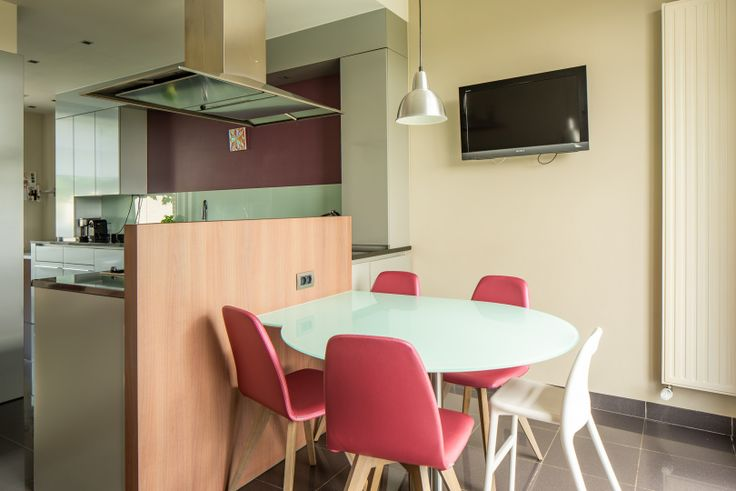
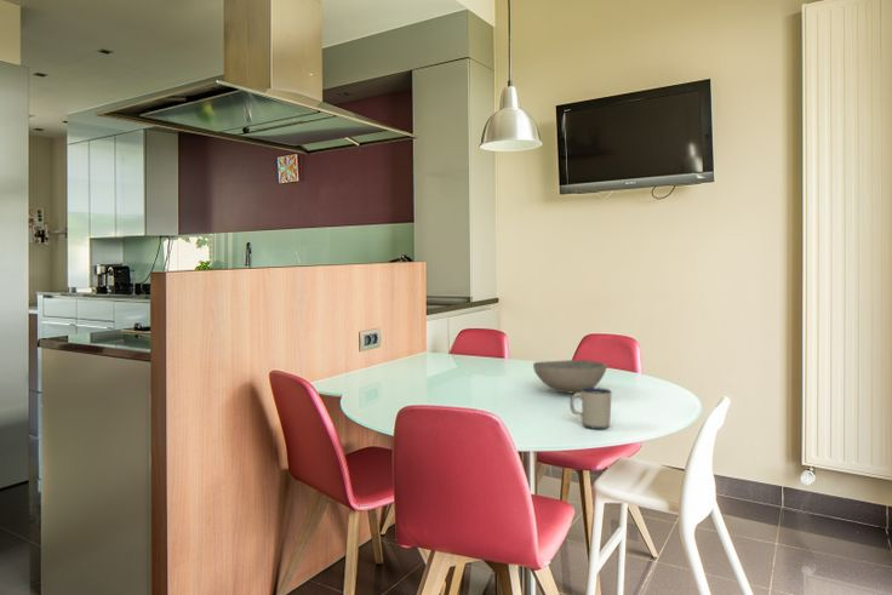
+ bowl [532,359,608,394]
+ mug [568,387,613,430]
